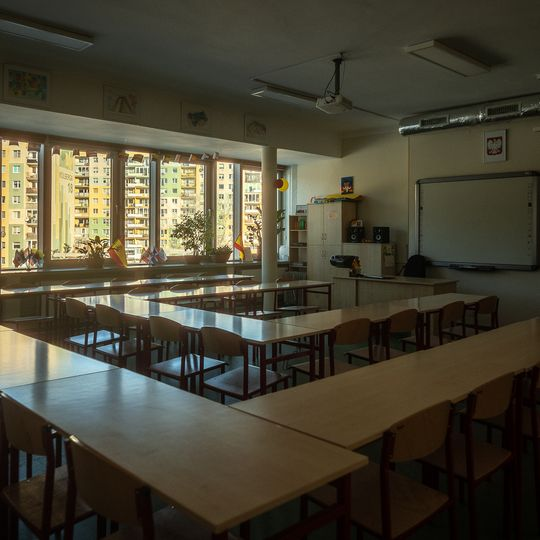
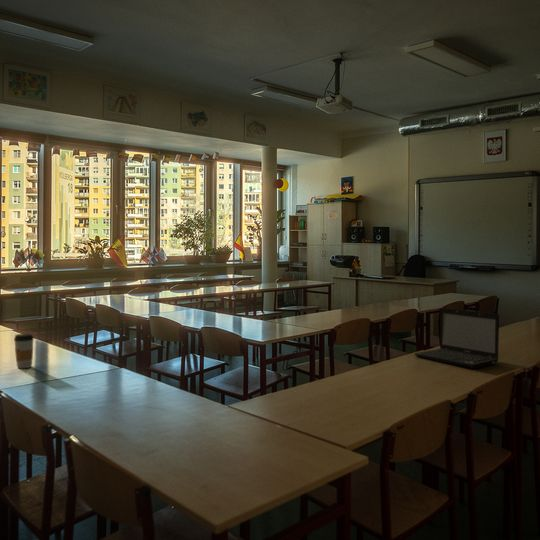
+ laptop [414,307,500,369]
+ coffee cup [13,333,35,369]
